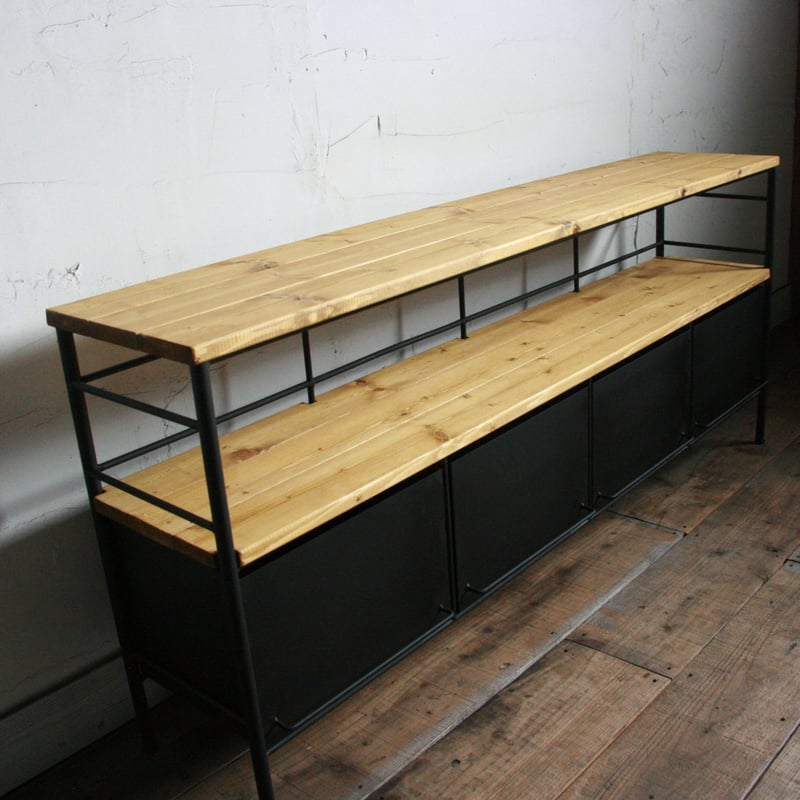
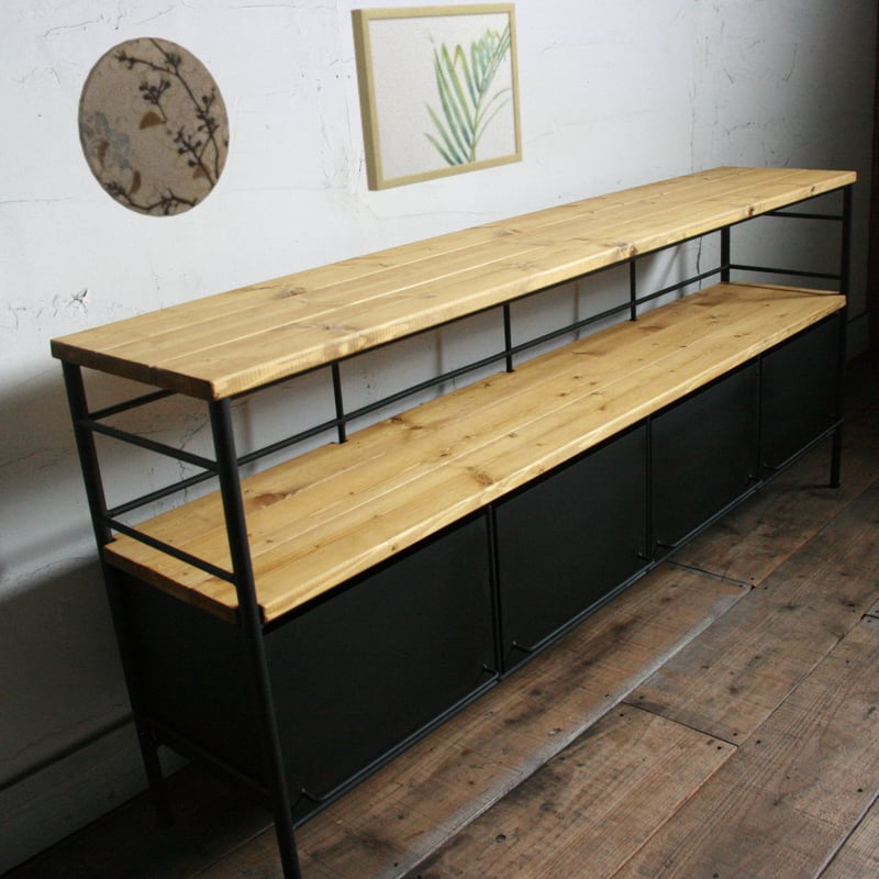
+ decorative plate [77,36,231,219]
+ wall art [349,1,524,192]
